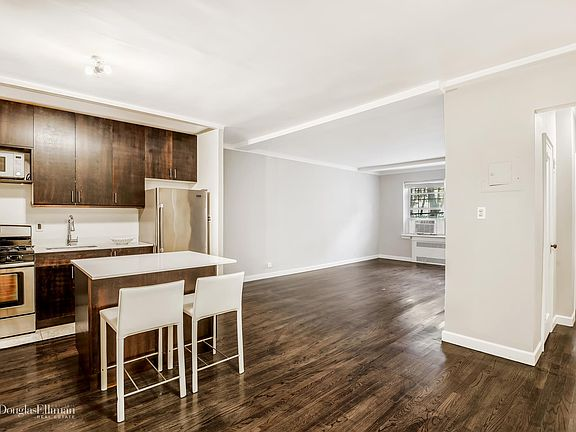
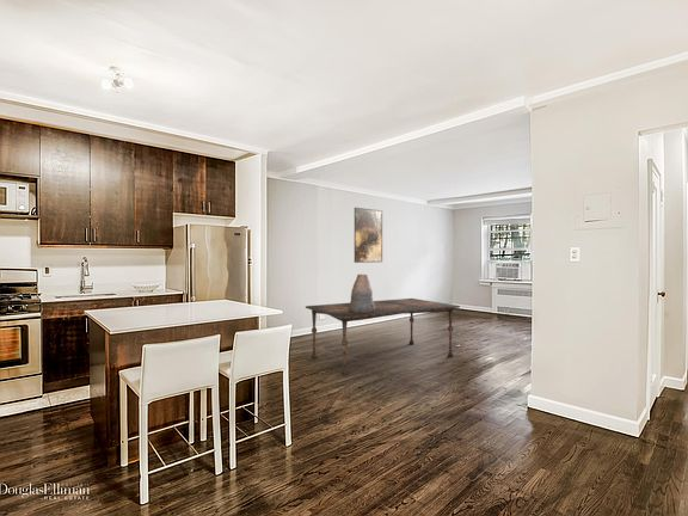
+ decorative urn [349,274,375,313]
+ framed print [354,207,383,264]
+ dining table [305,297,461,377]
